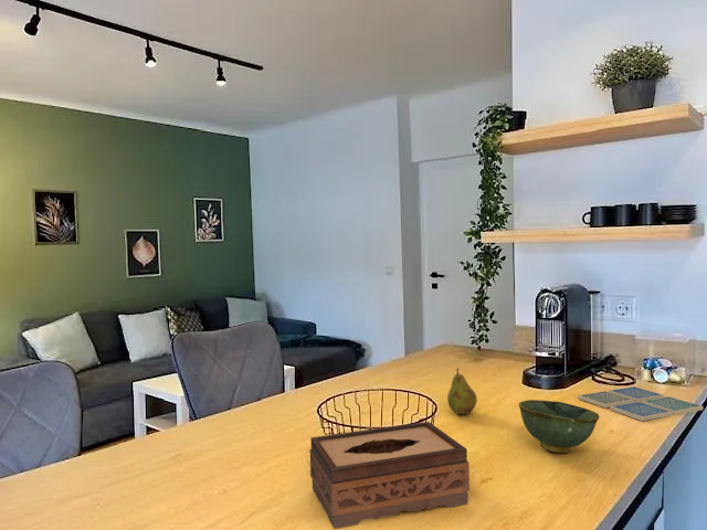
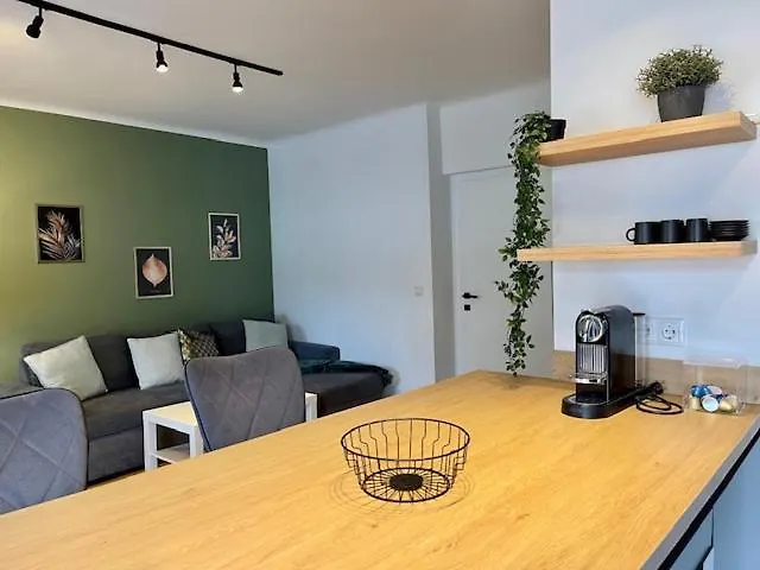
- bowl [518,399,601,454]
- fruit [446,368,478,415]
- drink coaster [577,385,704,422]
- tissue box [308,421,471,530]
